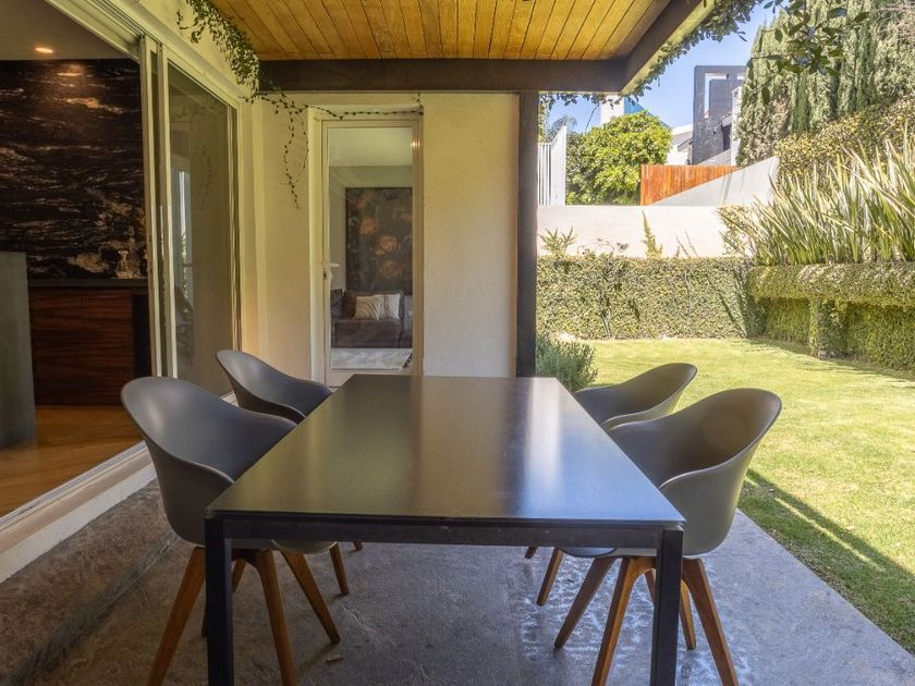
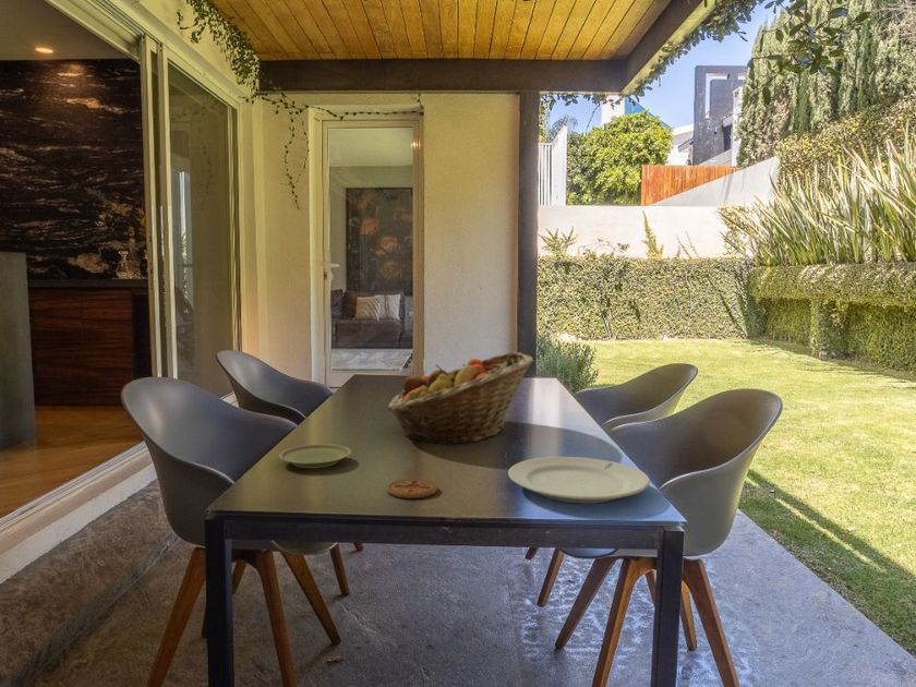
+ fruit basket [386,351,534,446]
+ chinaware [507,456,651,505]
+ plate [278,443,352,469]
+ coaster [386,478,439,499]
